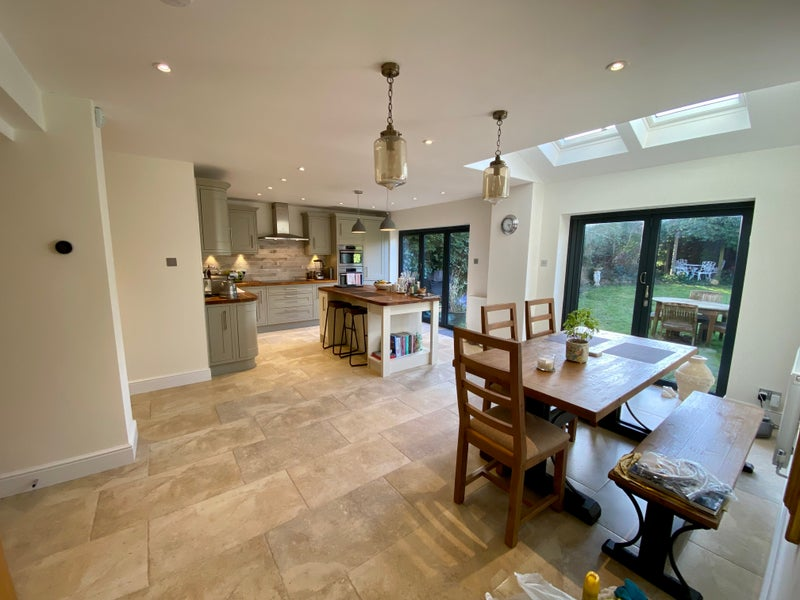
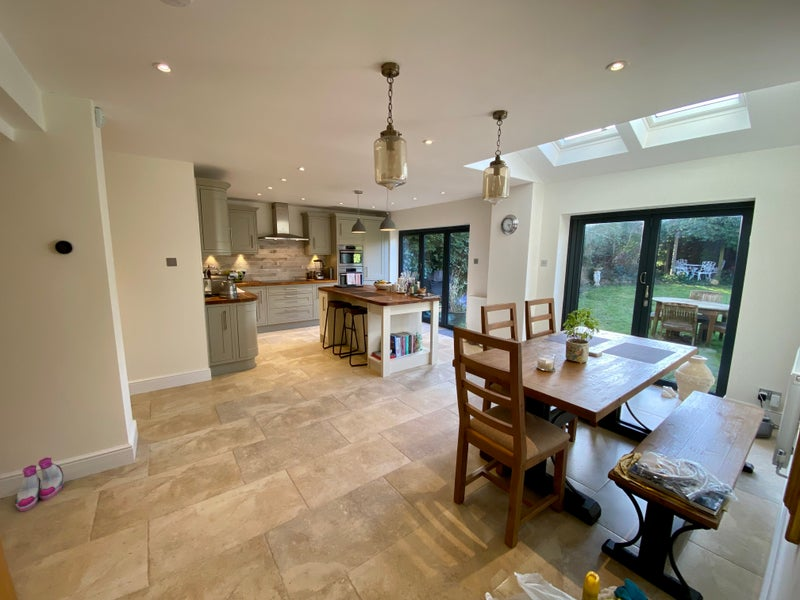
+ boots [14,457,65,512]
